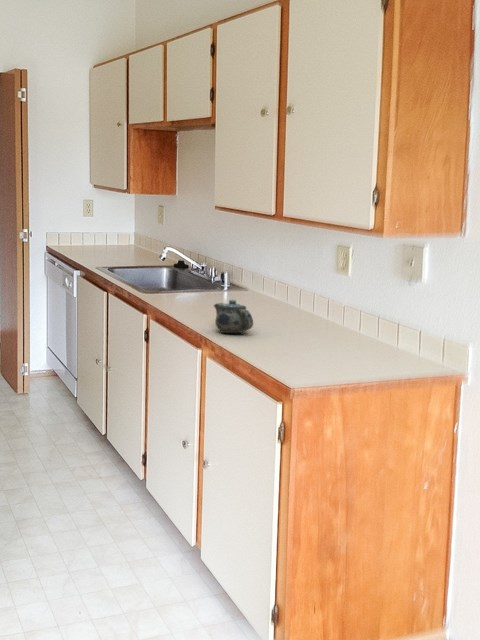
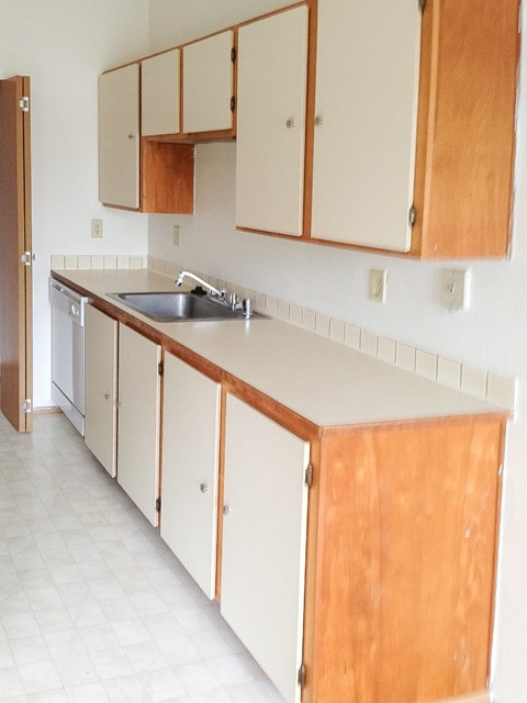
- chinaware [213,298,254,334]
